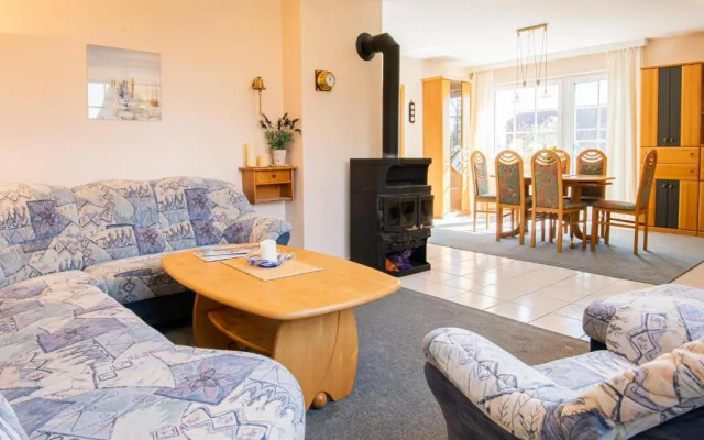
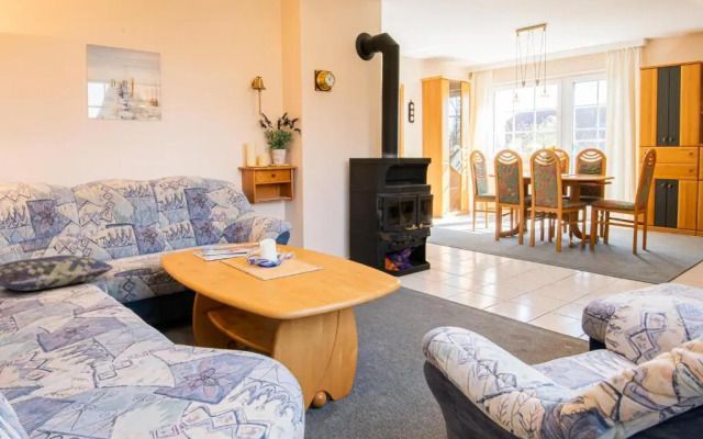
+ cushion [0,254,114,292]
